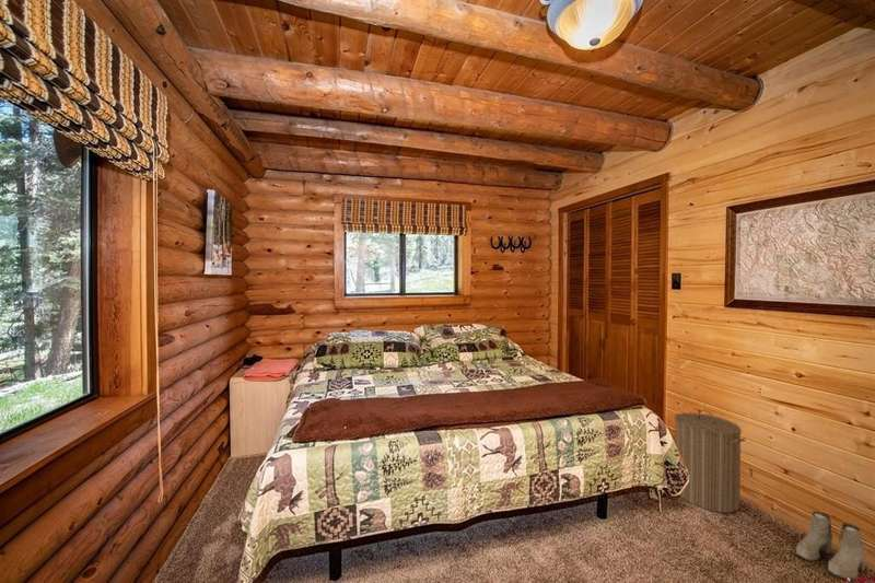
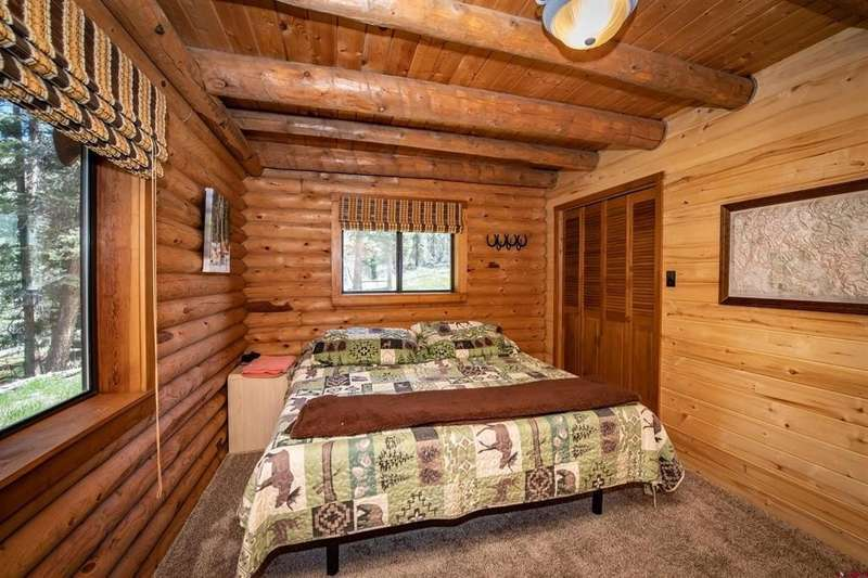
- laundry hamper [674,408,747,514]
- boots [795,510,867,580]
